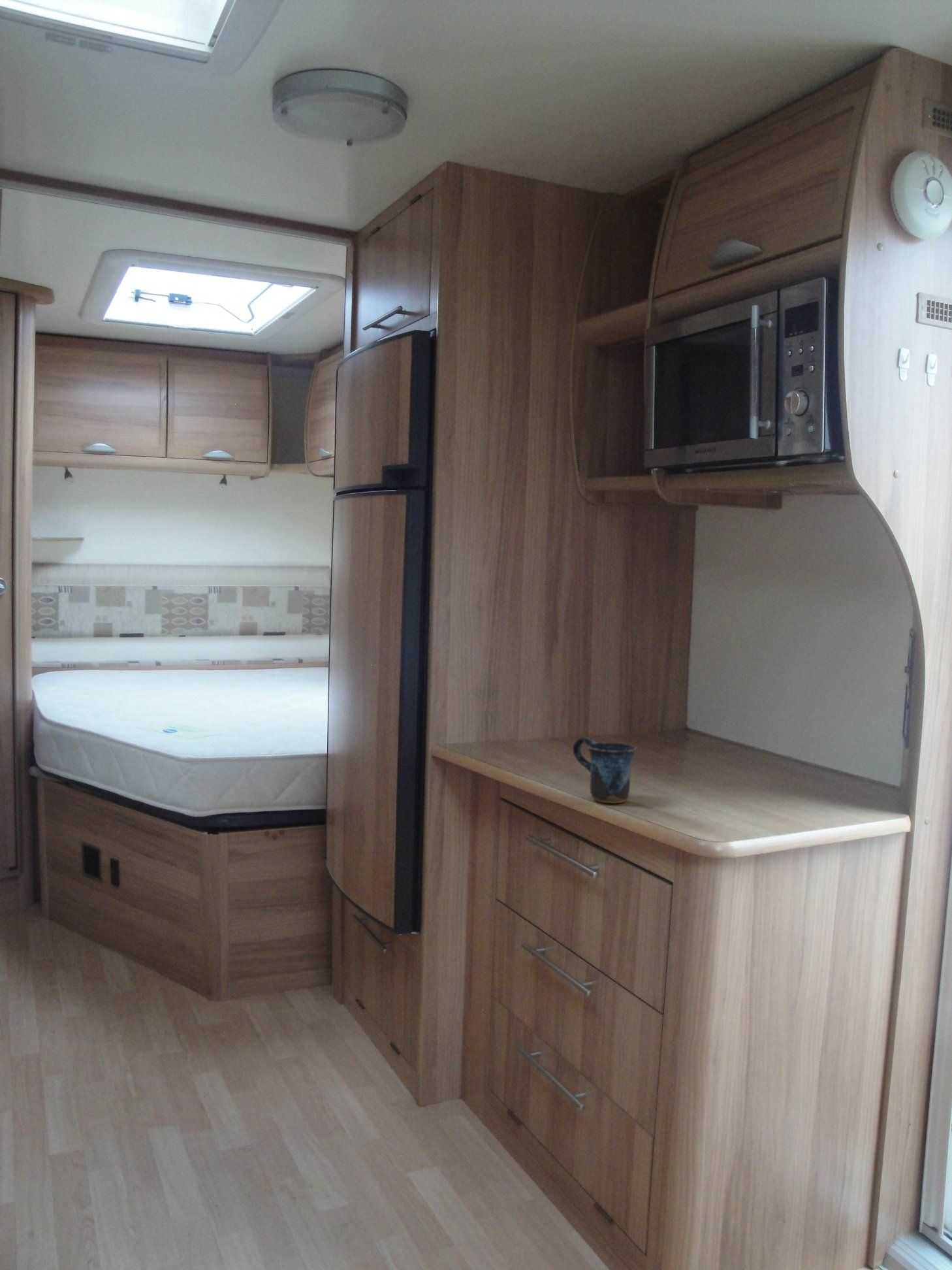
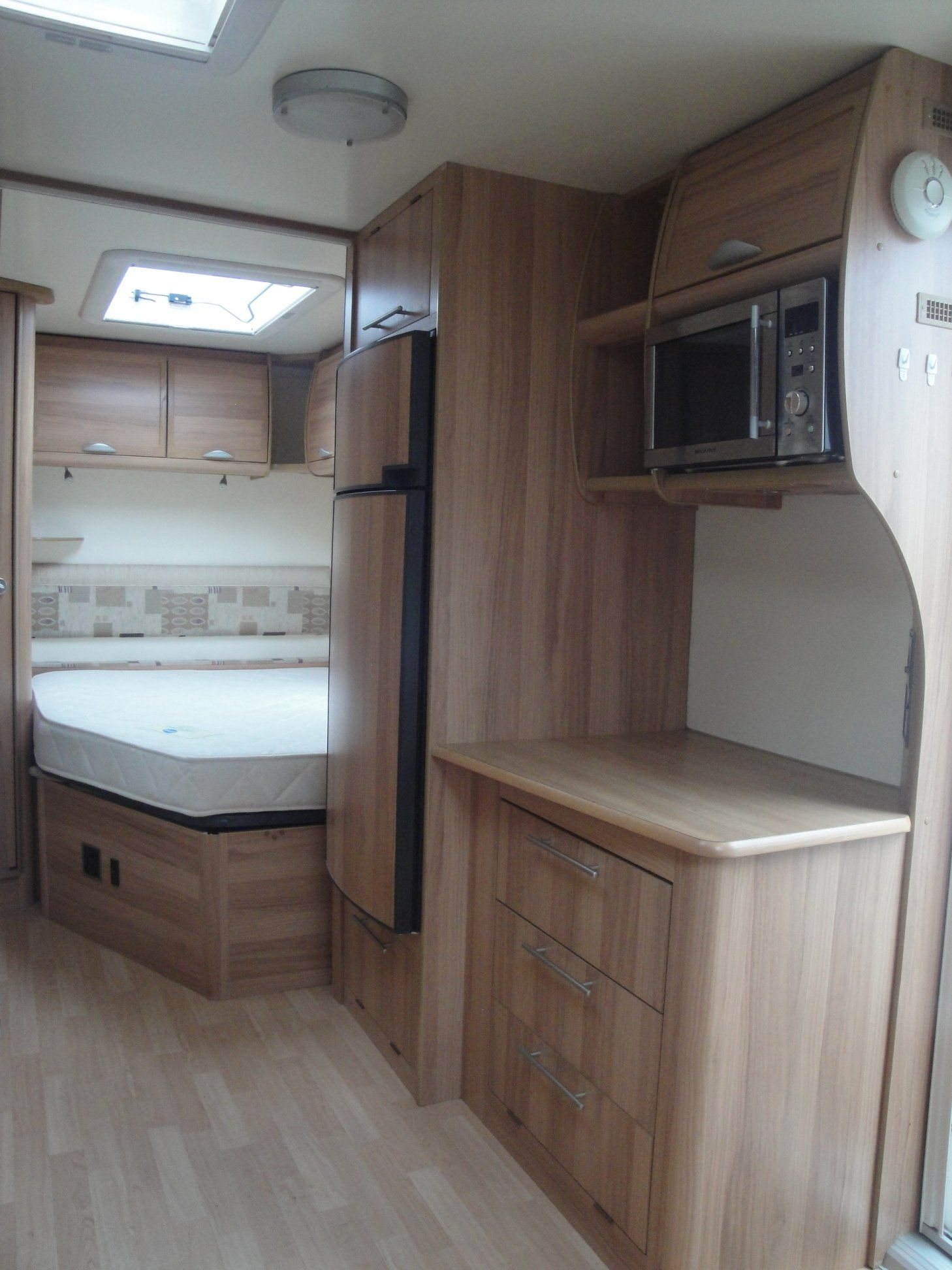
- mug [572,736,637,804]
